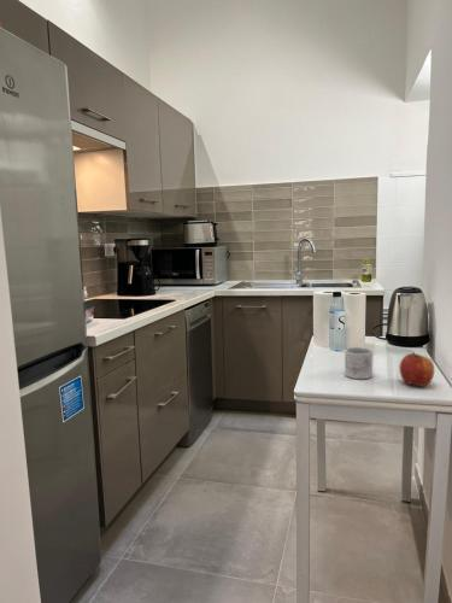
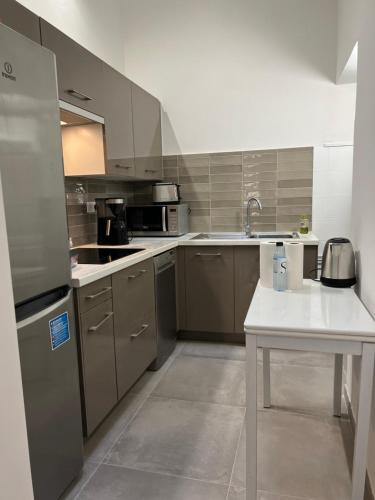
- apple [398,351,435,387]
- mug [344,346,374,380]
